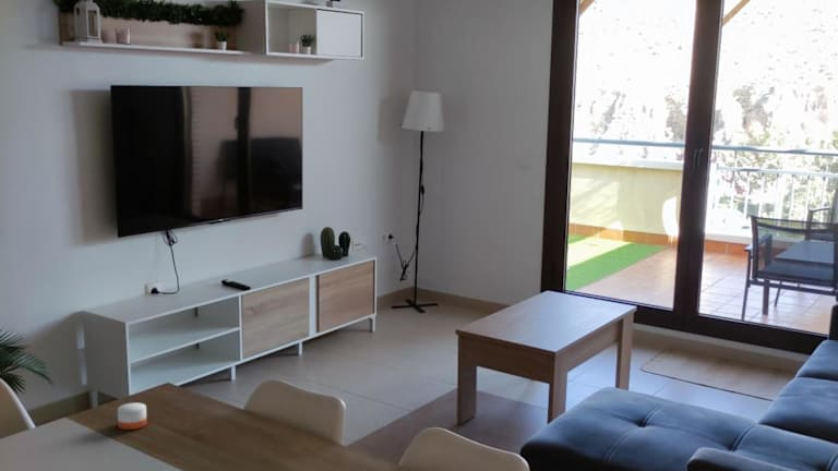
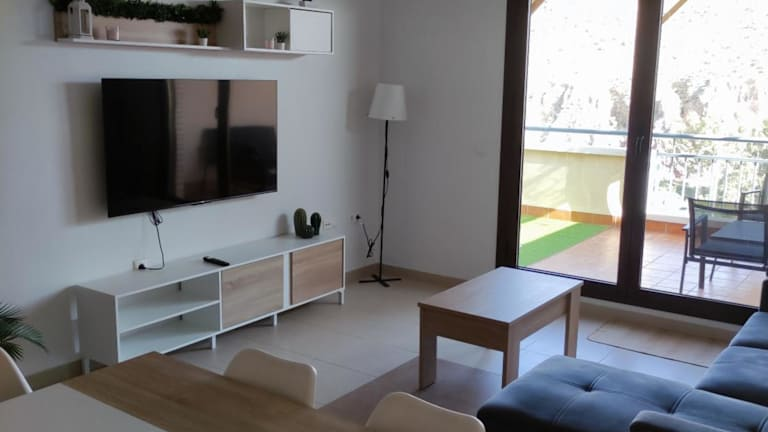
- candle [117,397,147,431]
